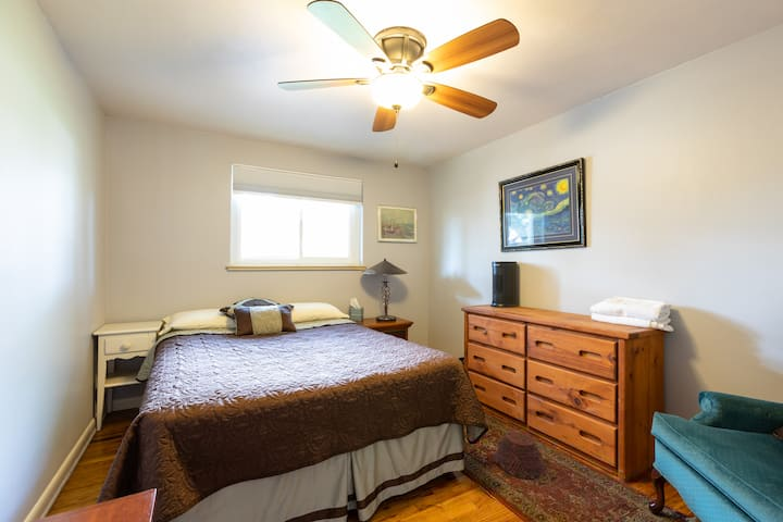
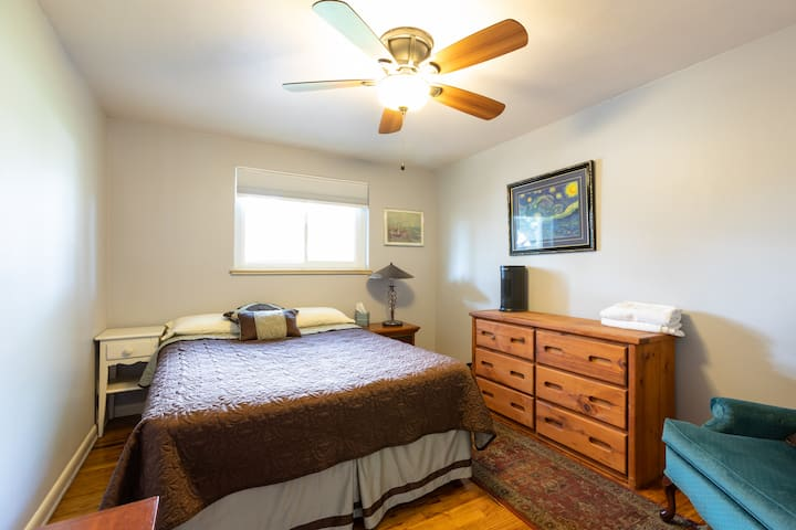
- woven basket [493,431,549,480]
